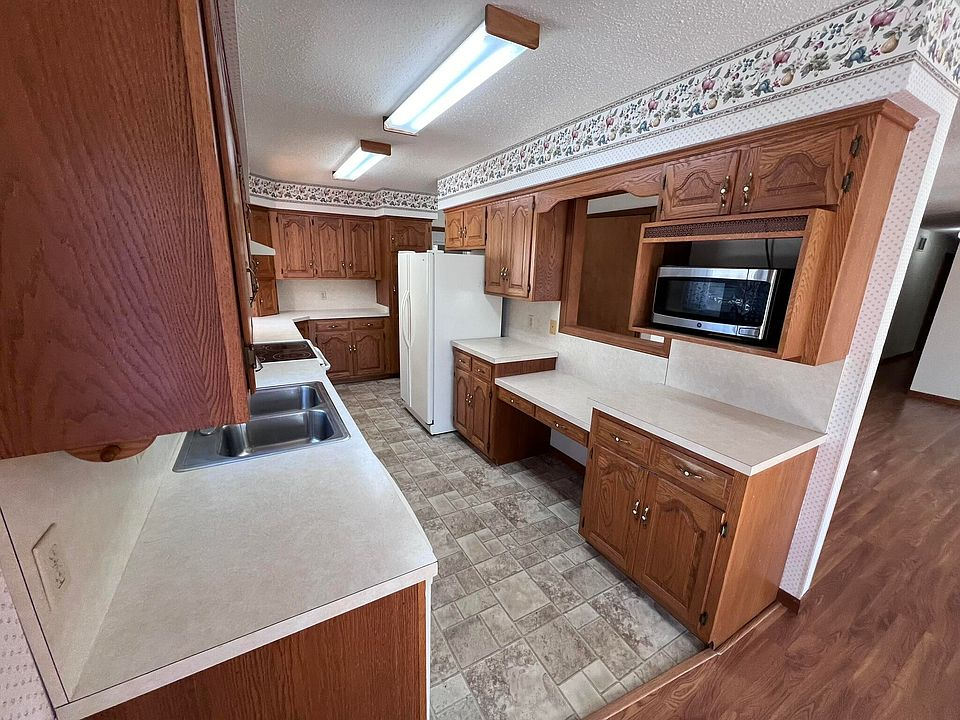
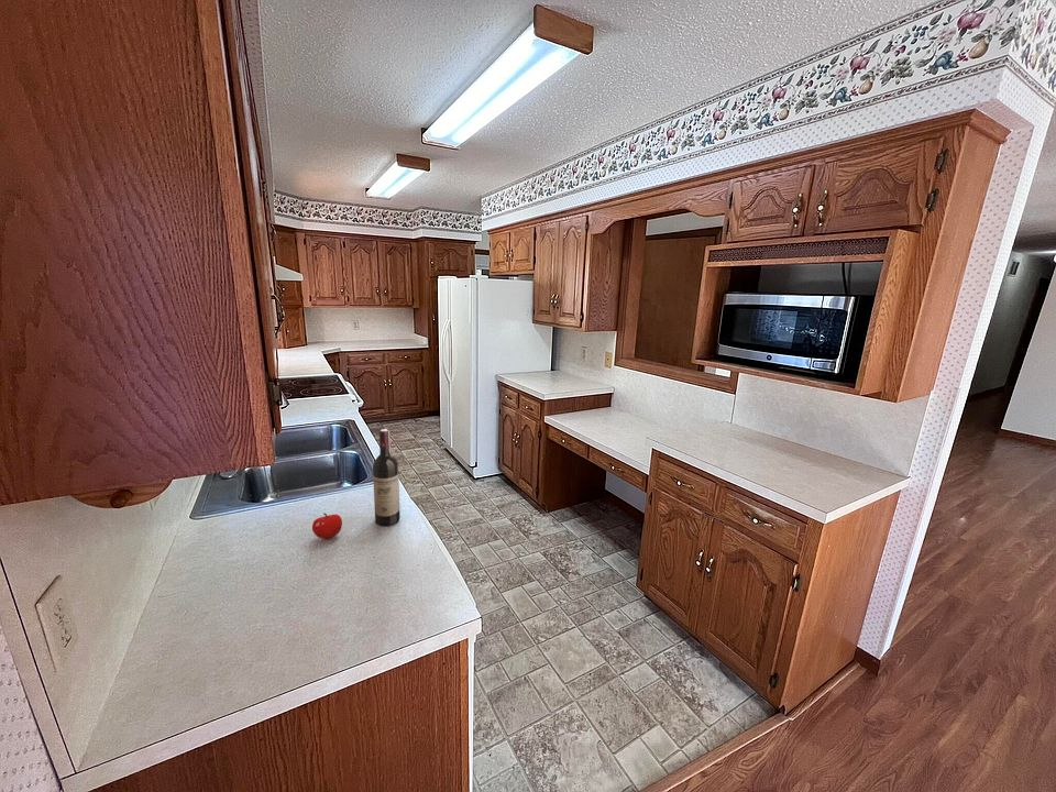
+ wine bottle [372,428,402,527]
+ apple [311,512,343,540]
